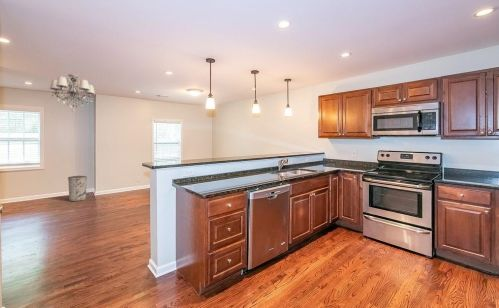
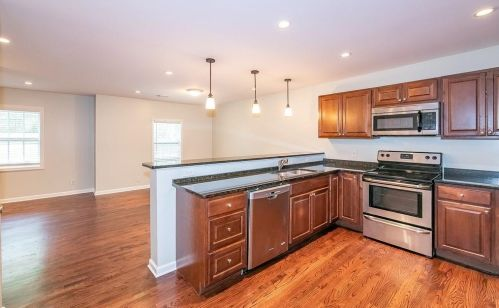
- trash can [67,175,88,202]
- chandelier [49,73,96,113]
